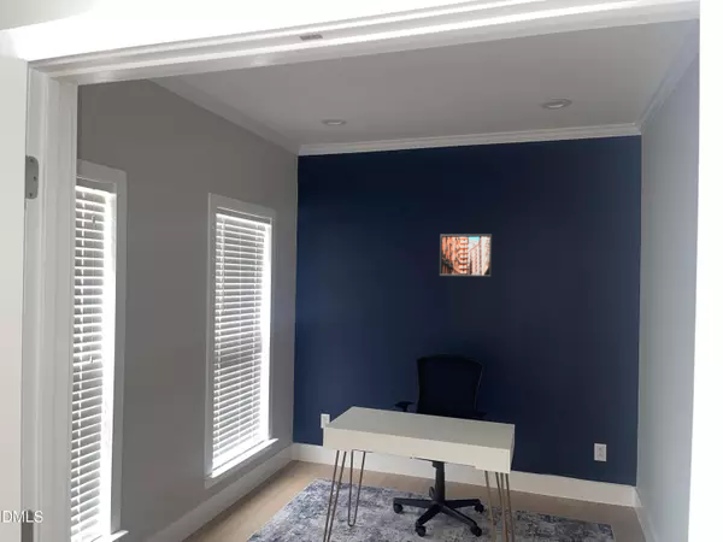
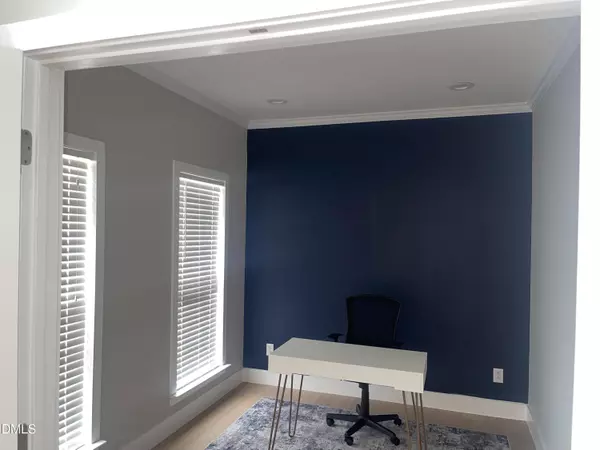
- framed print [439,234,493,278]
